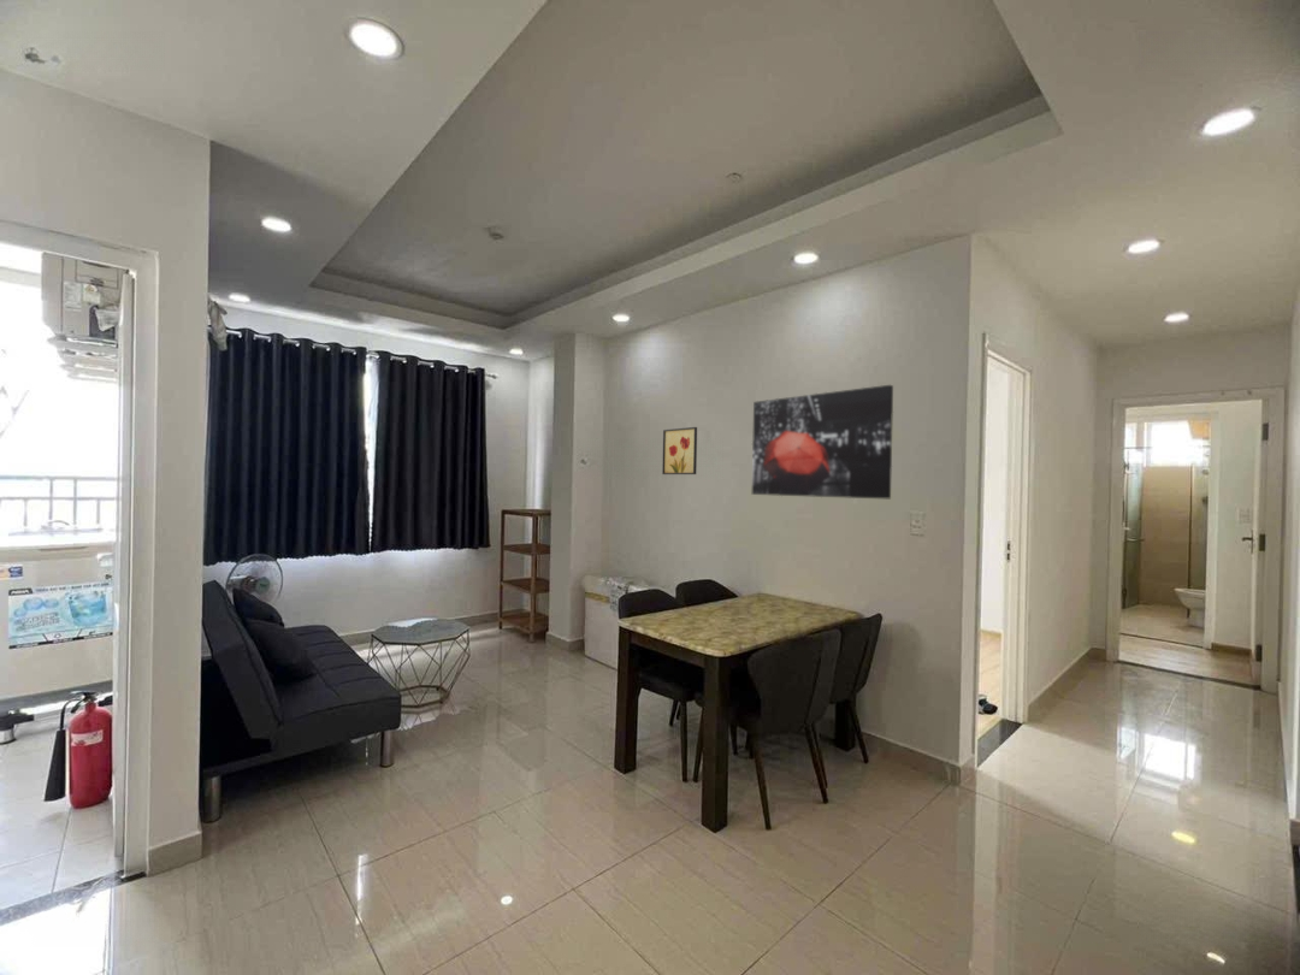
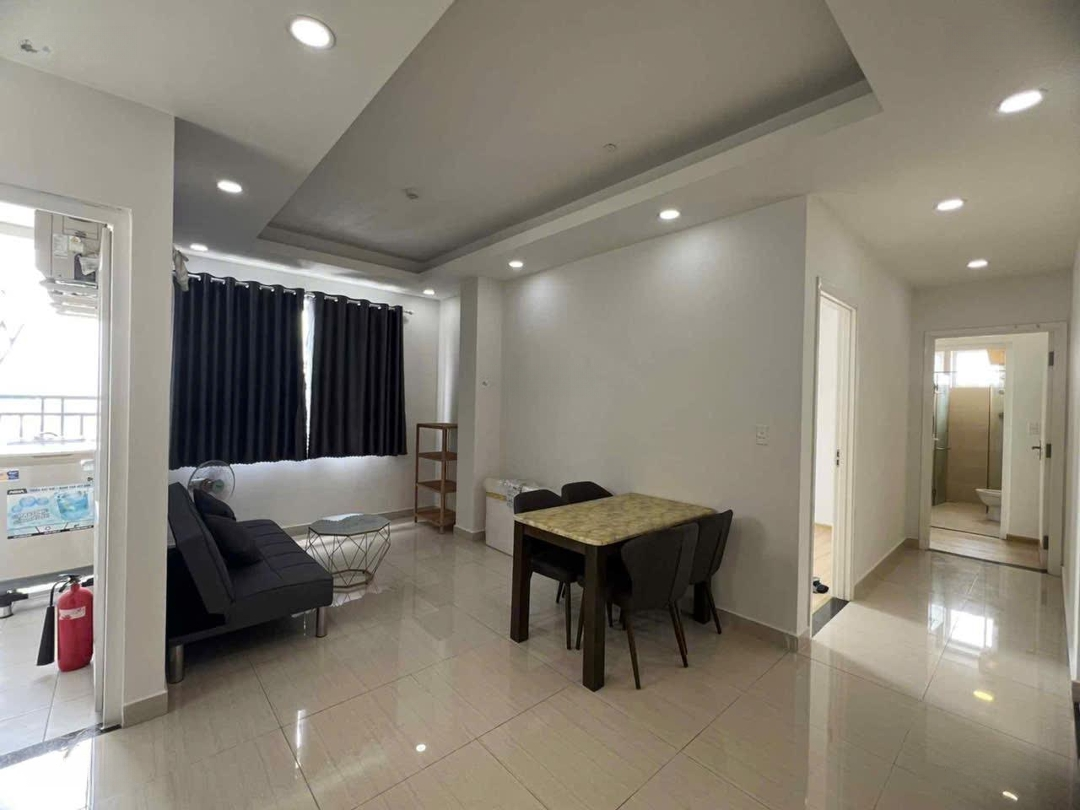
- wall art [751,384,894,500]
- wall art [661,426,698,475]
